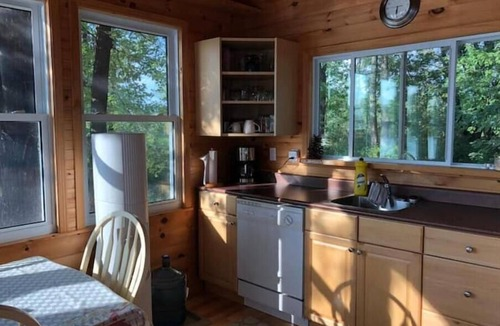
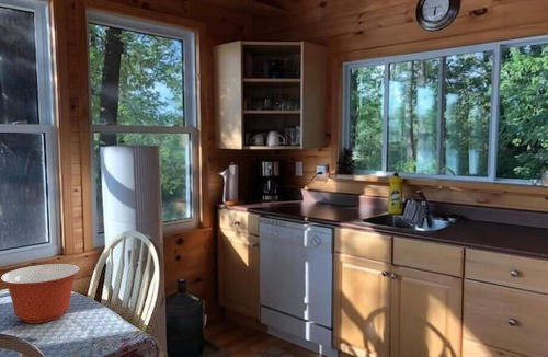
+ mixing bowl [0,263,81,324]
